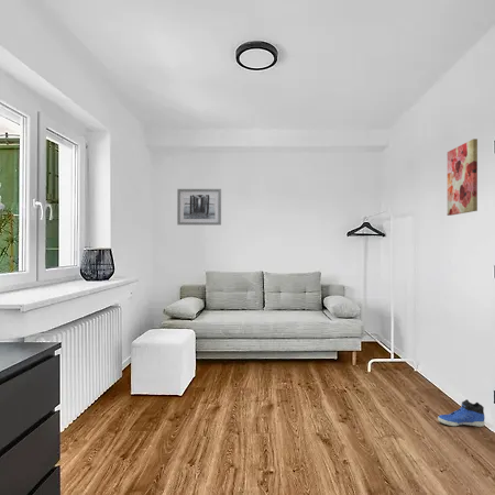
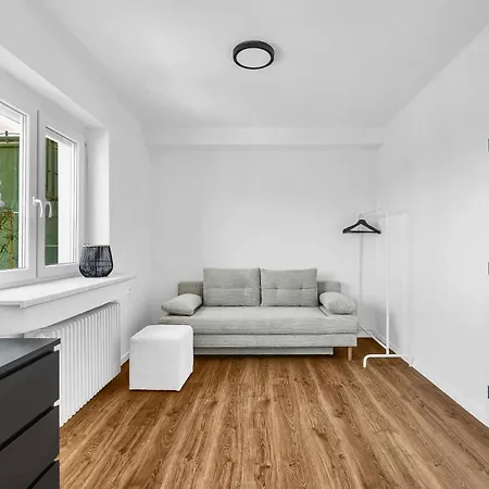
- wall art [176,188,222,227]
- wall art [447,138,479,217]
- sneaker [437,398,485,428]
